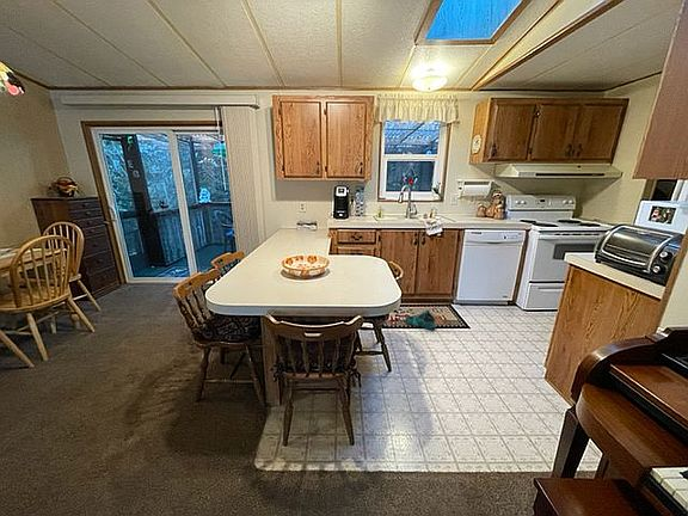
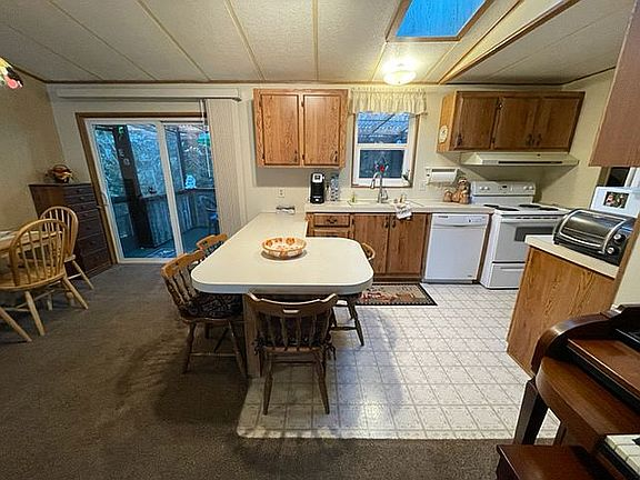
- shoe [404,309,437,331]
